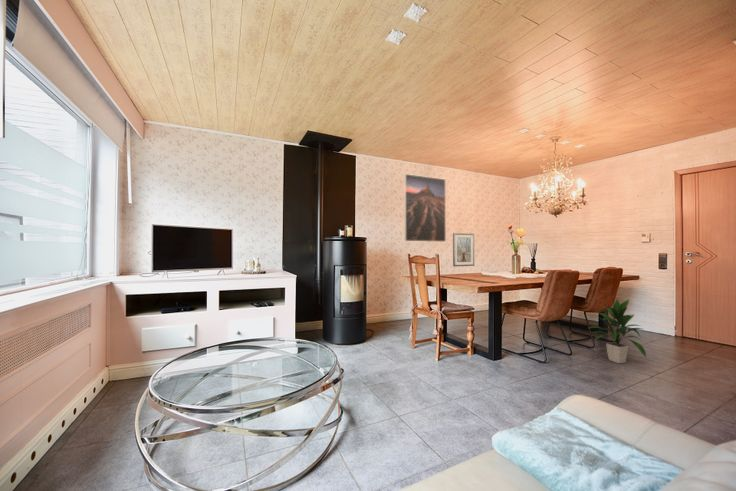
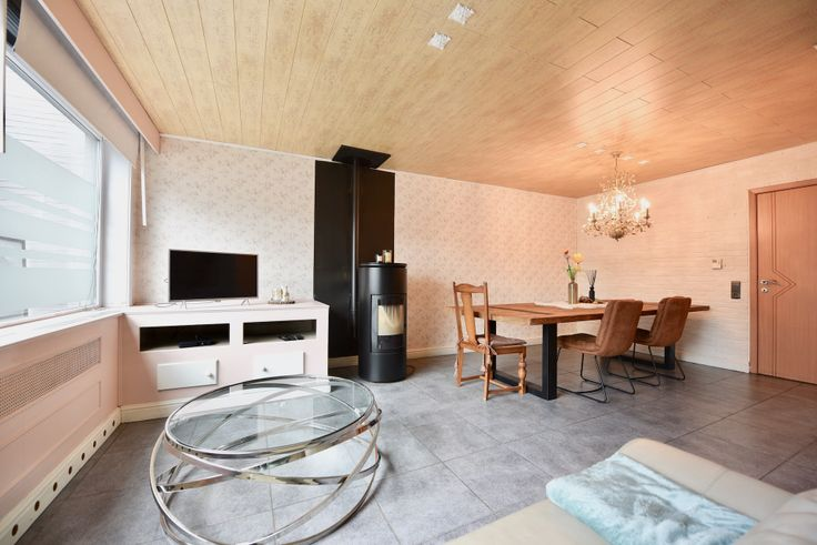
- indoor plant [588,298,647,364]
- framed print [403,173,447,243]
- picture frame [452,232,475,267]
